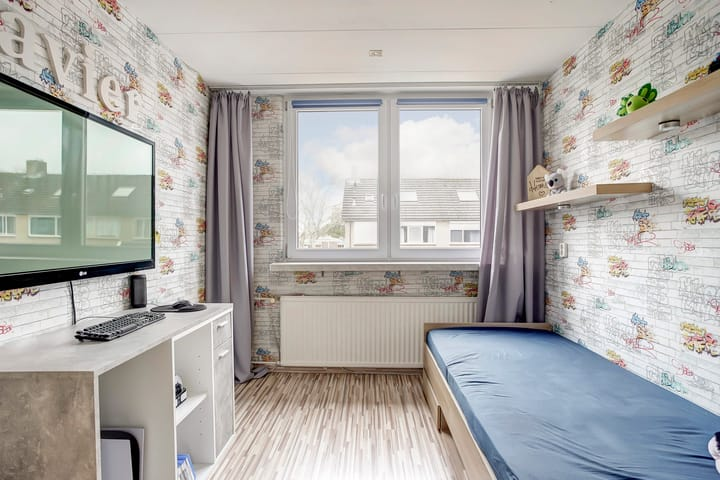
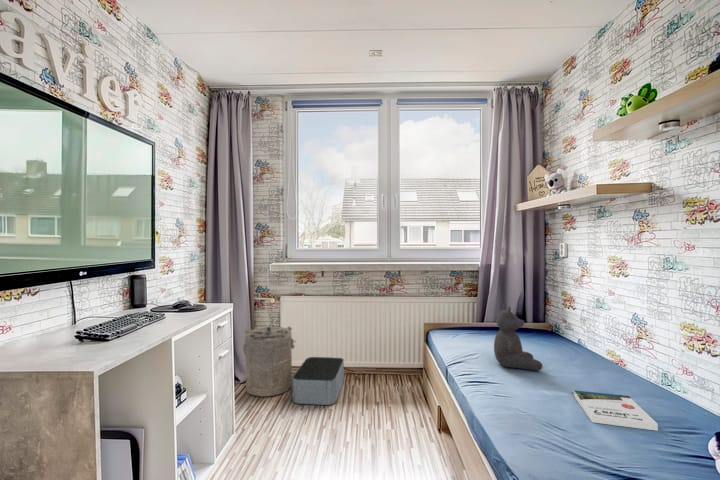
+ teddy bear [493,302,543,372]
+ book [573,389,659,432]
+ laundry hamper [242,325,297,397]
+ storage bin [291,356,345,406]
